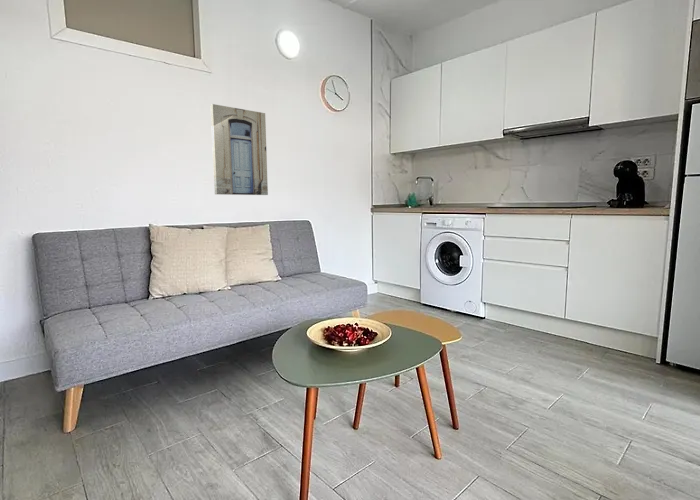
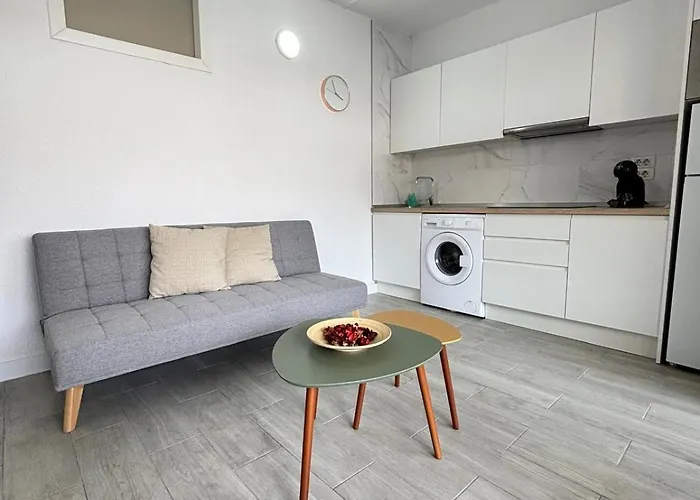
- wall art [209,103,269,196]
